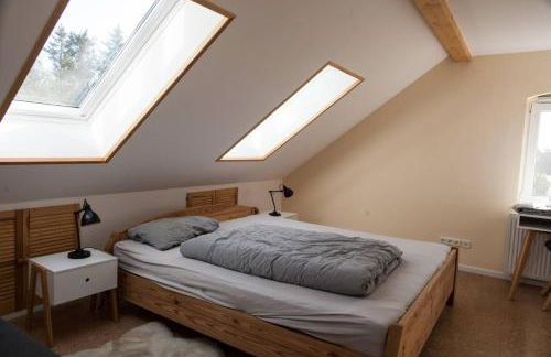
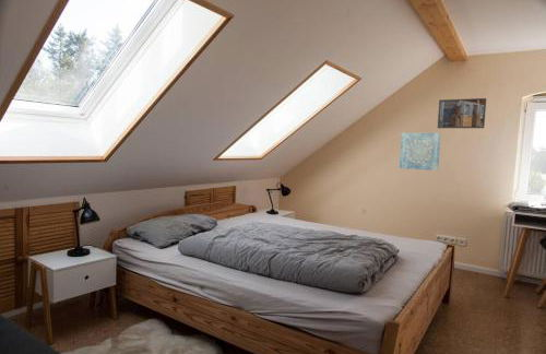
+ wall art [399,131,441,172]
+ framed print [437,97,487,129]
